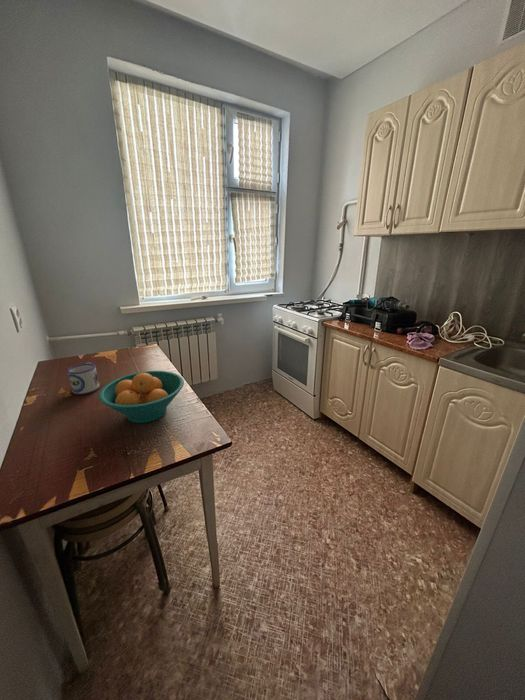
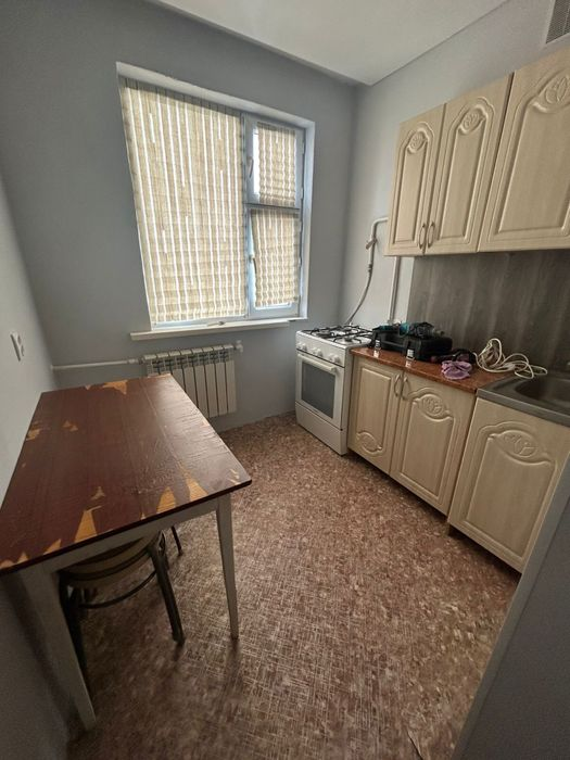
- fruit bowl [97,370,185,424]
- mug [66,362,101,396]
